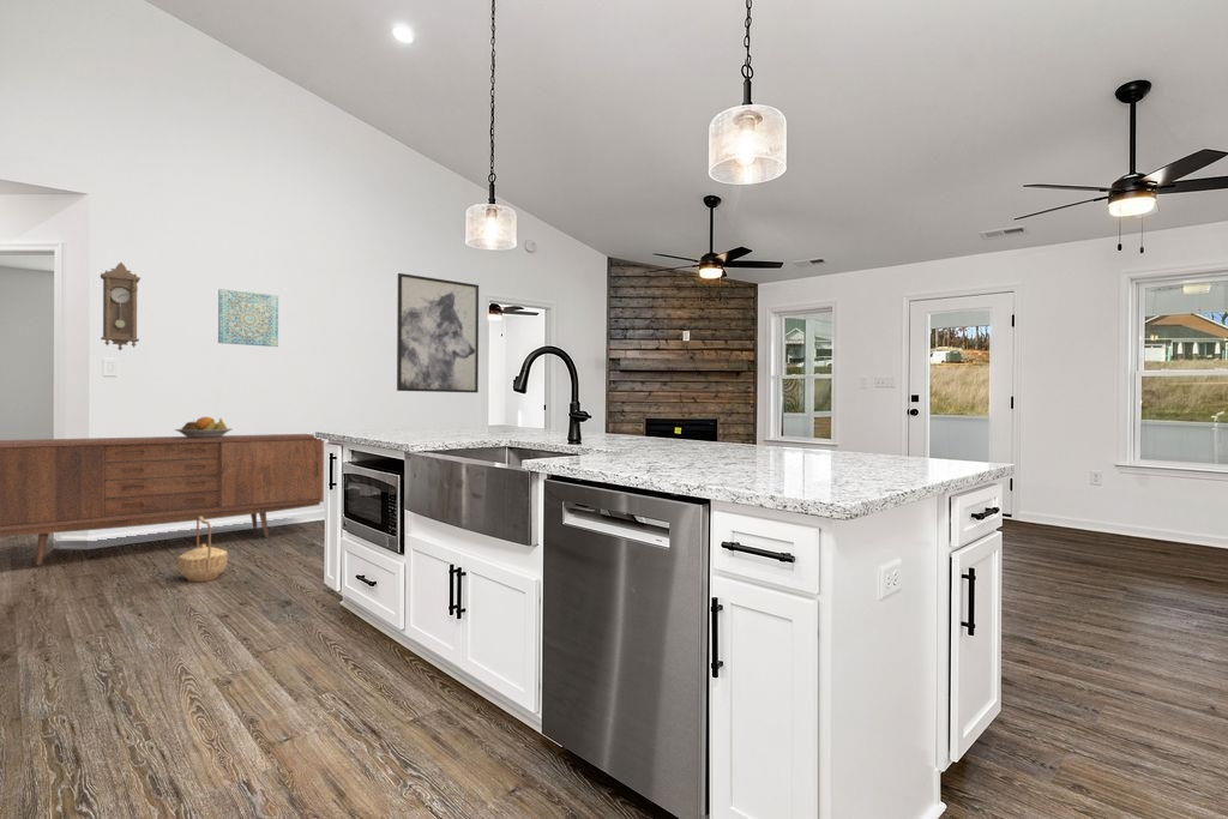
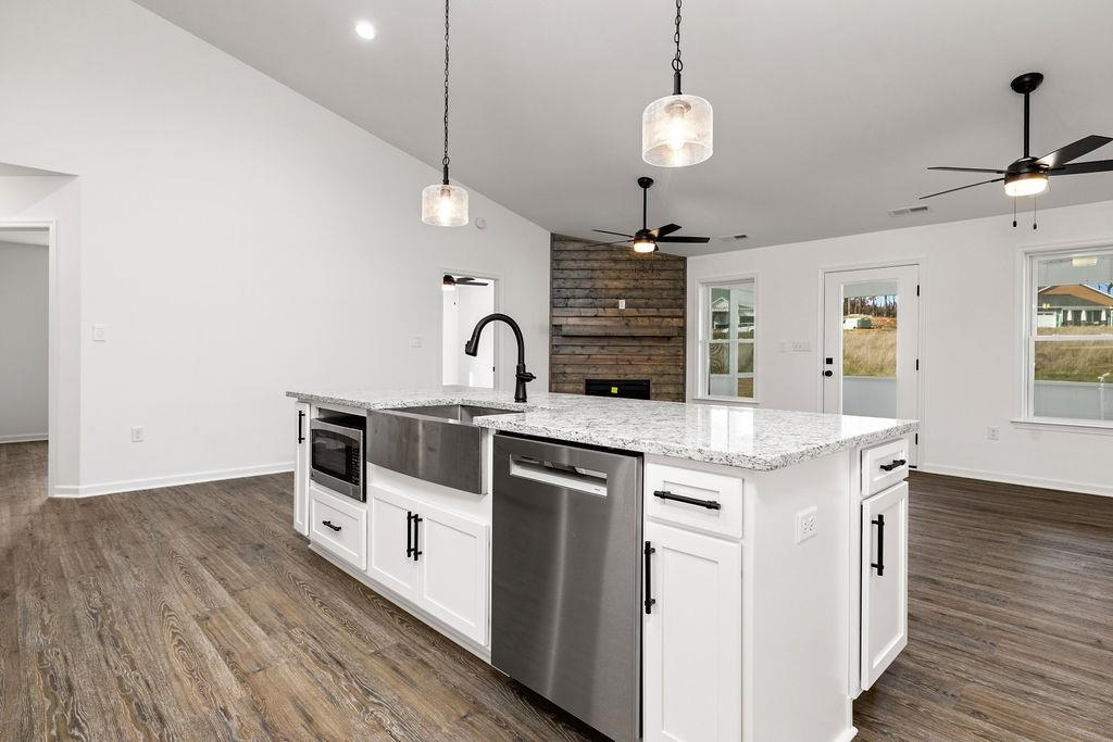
- pendulum clock [98,261,142,351]
- sideboard [0,433,325,566]
- basket [177,517,229,583]
- wall art [217,288,279,348]
- wall art [396,272,480,393]
- fruit bowl [174,416,233,439]
